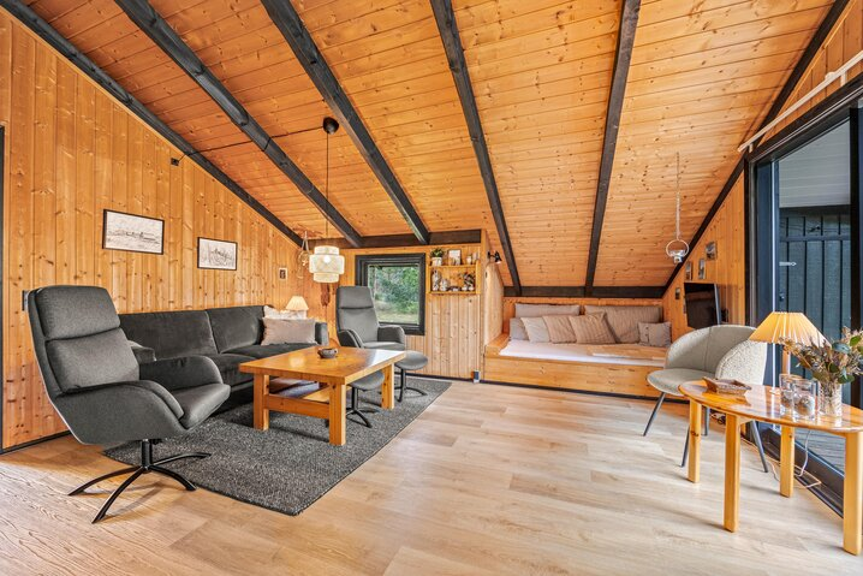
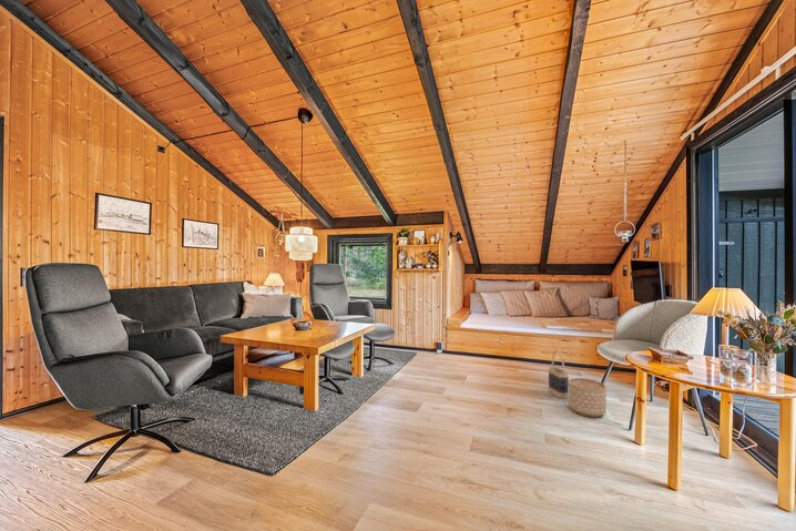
+ bag [548,349,570,400]
+ planter [568,377,608,419]
